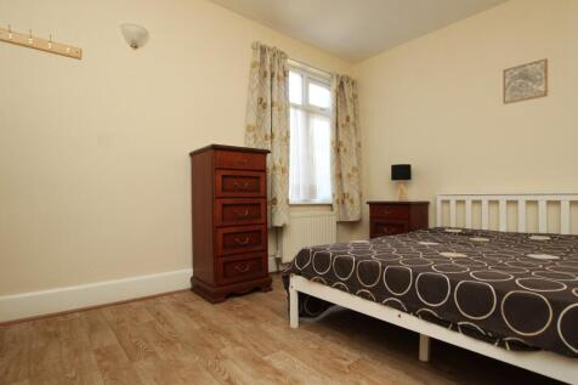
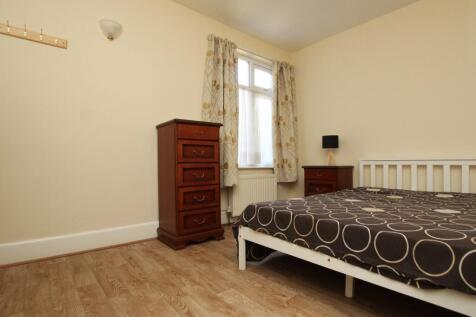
- wall art [501,57,549,106]
